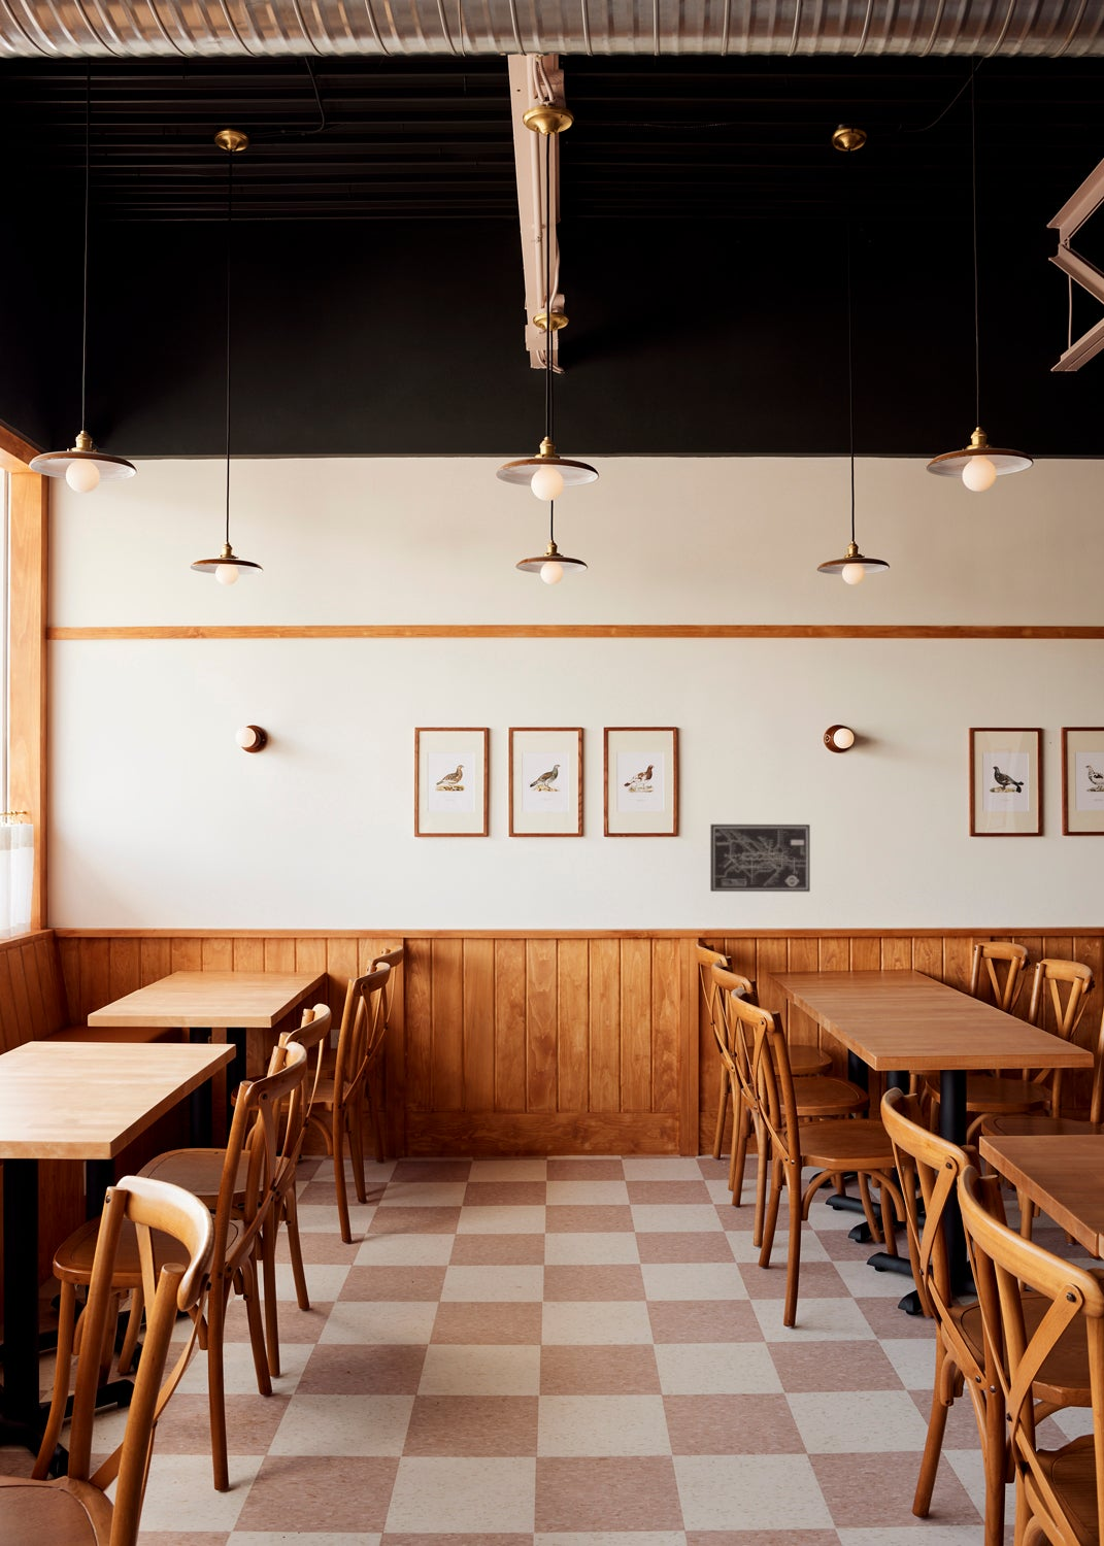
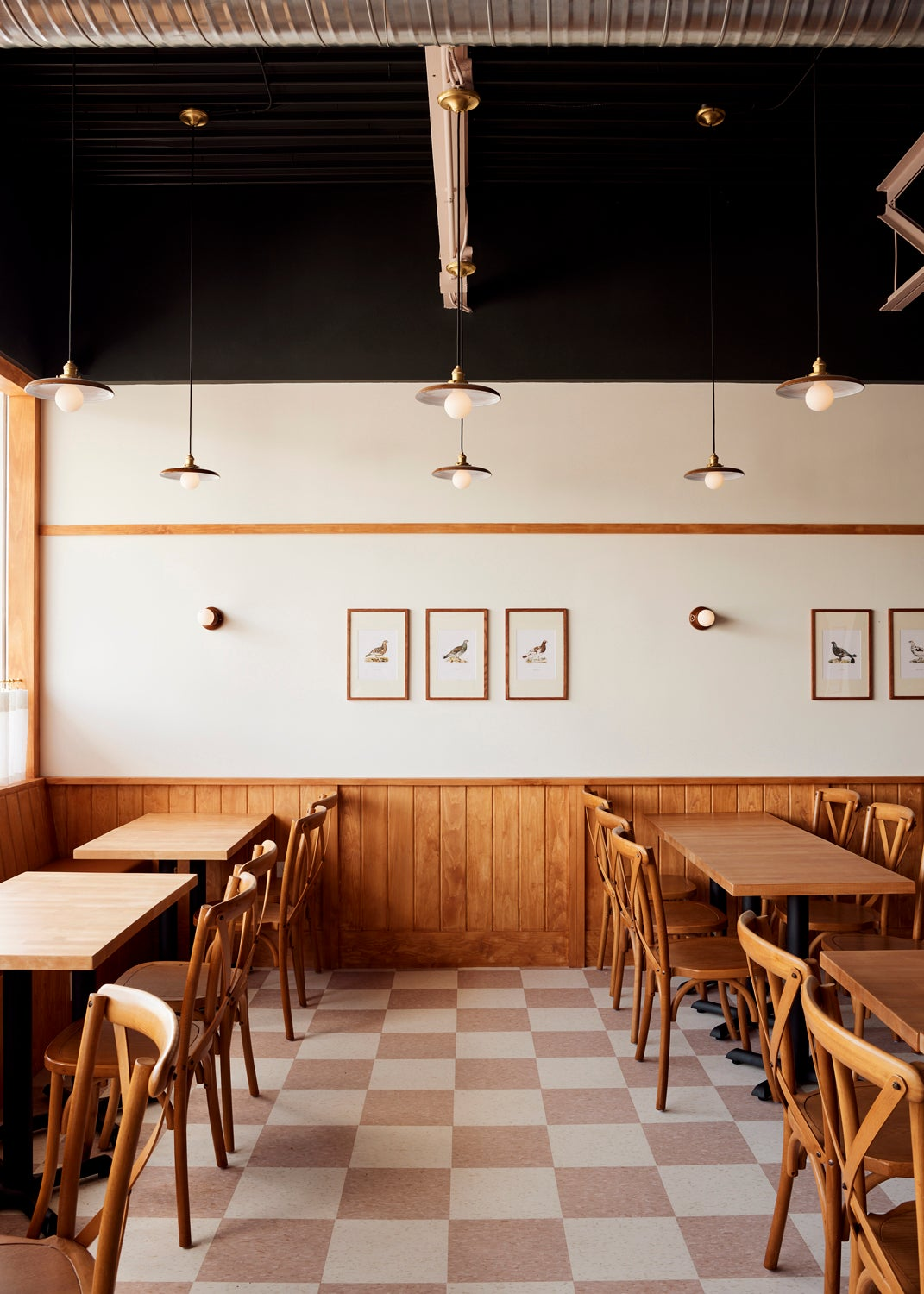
- wall art [710,823,811,892]
